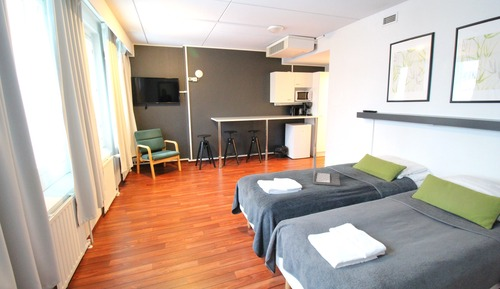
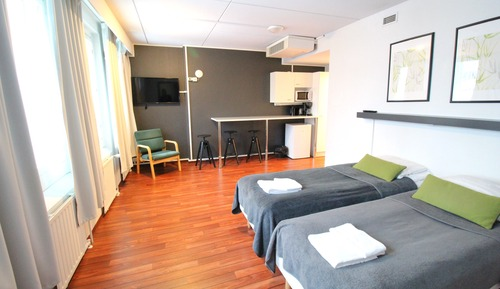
- laptop [312,151,341,187]
